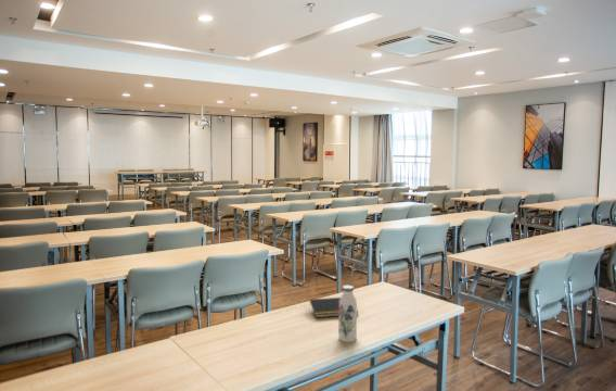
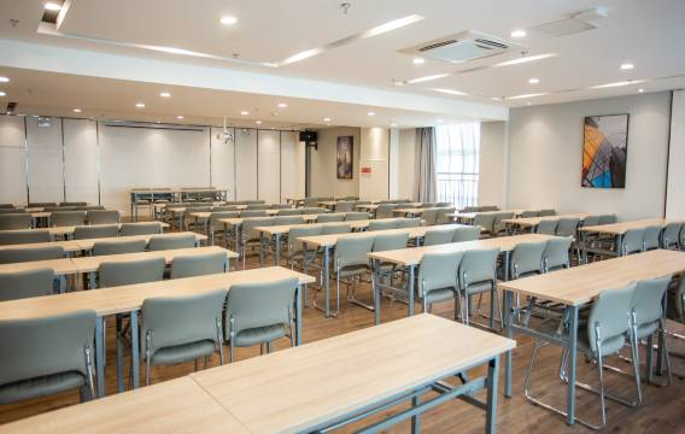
- water bottle [337,285,358,343]
- notepad [308,297,359,318]
